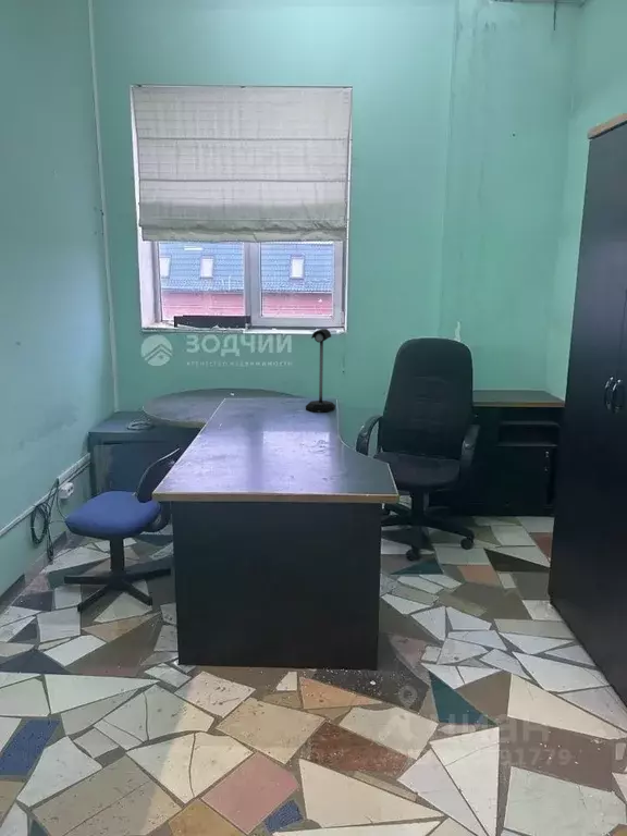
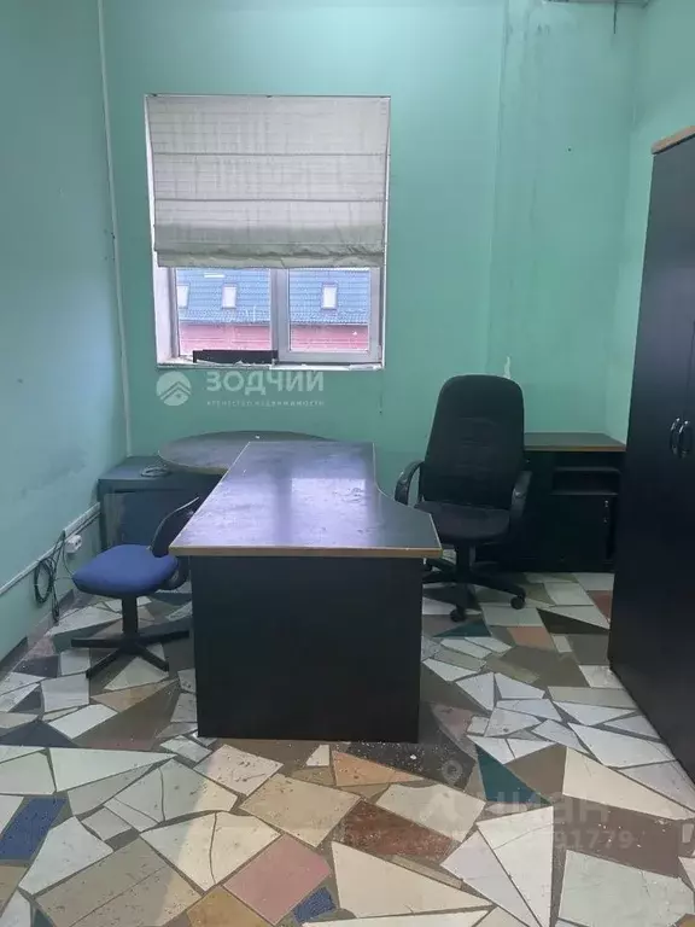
- mailbox [305,328,336,413]
